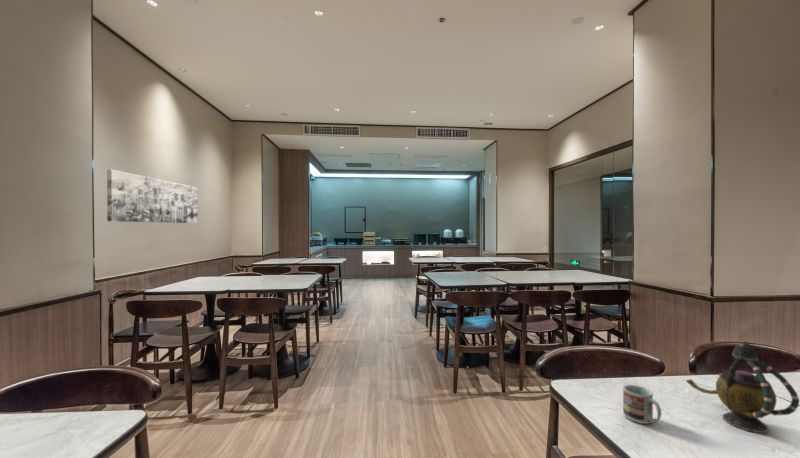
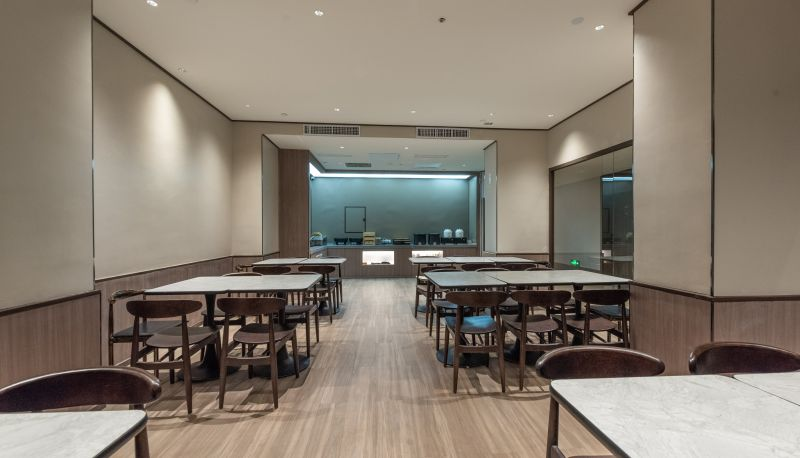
- teapot [685,340,800,434]
- wall art [106,169,199,224]
- cup [622,384,662,425]
